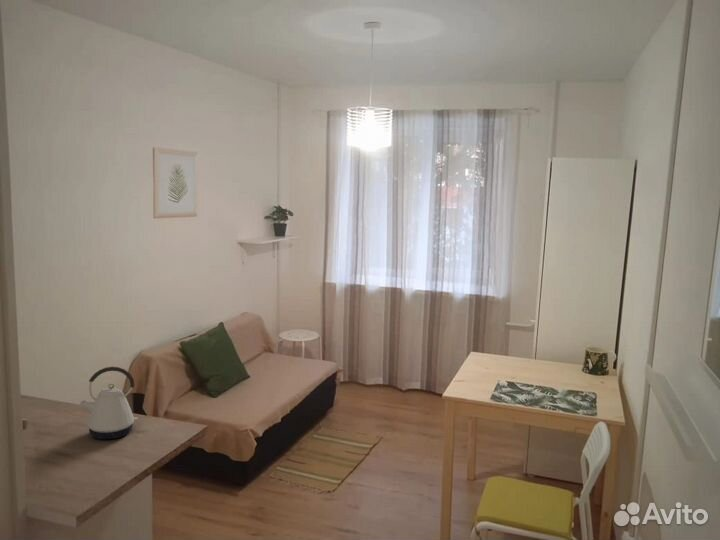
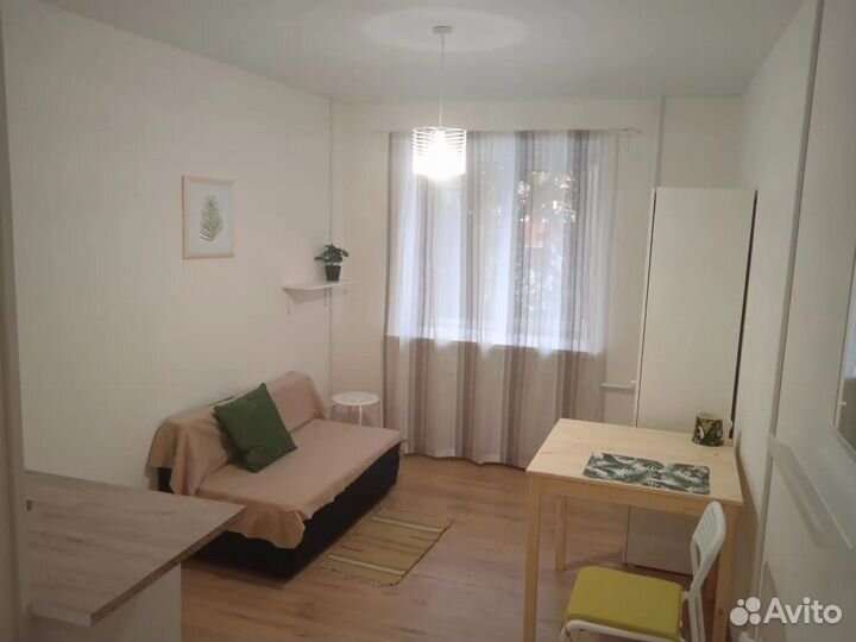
- kettle [79,366,139,440]
